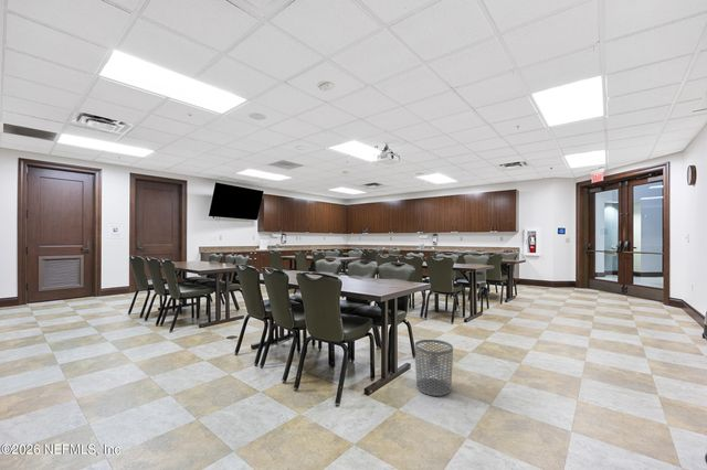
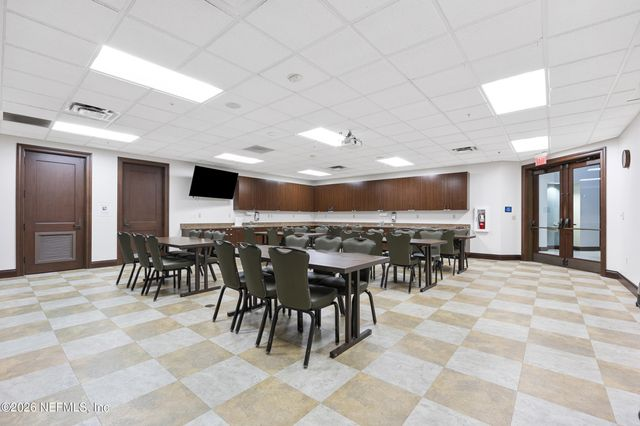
- waste bin [414,339,454,397]
